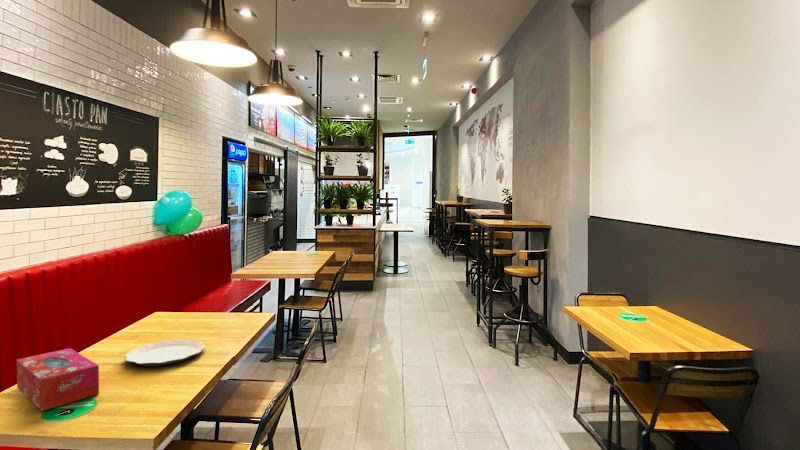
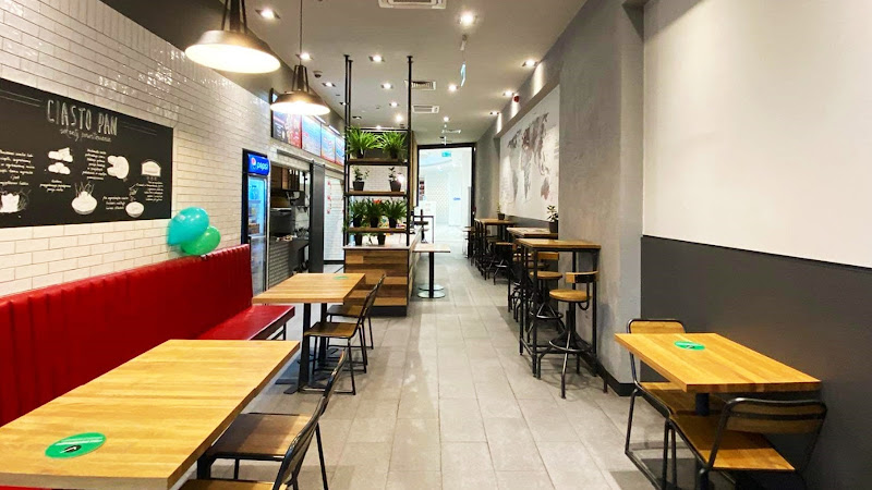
- plate [124,339,206,367]
- tissue box [16,347,100,412]
